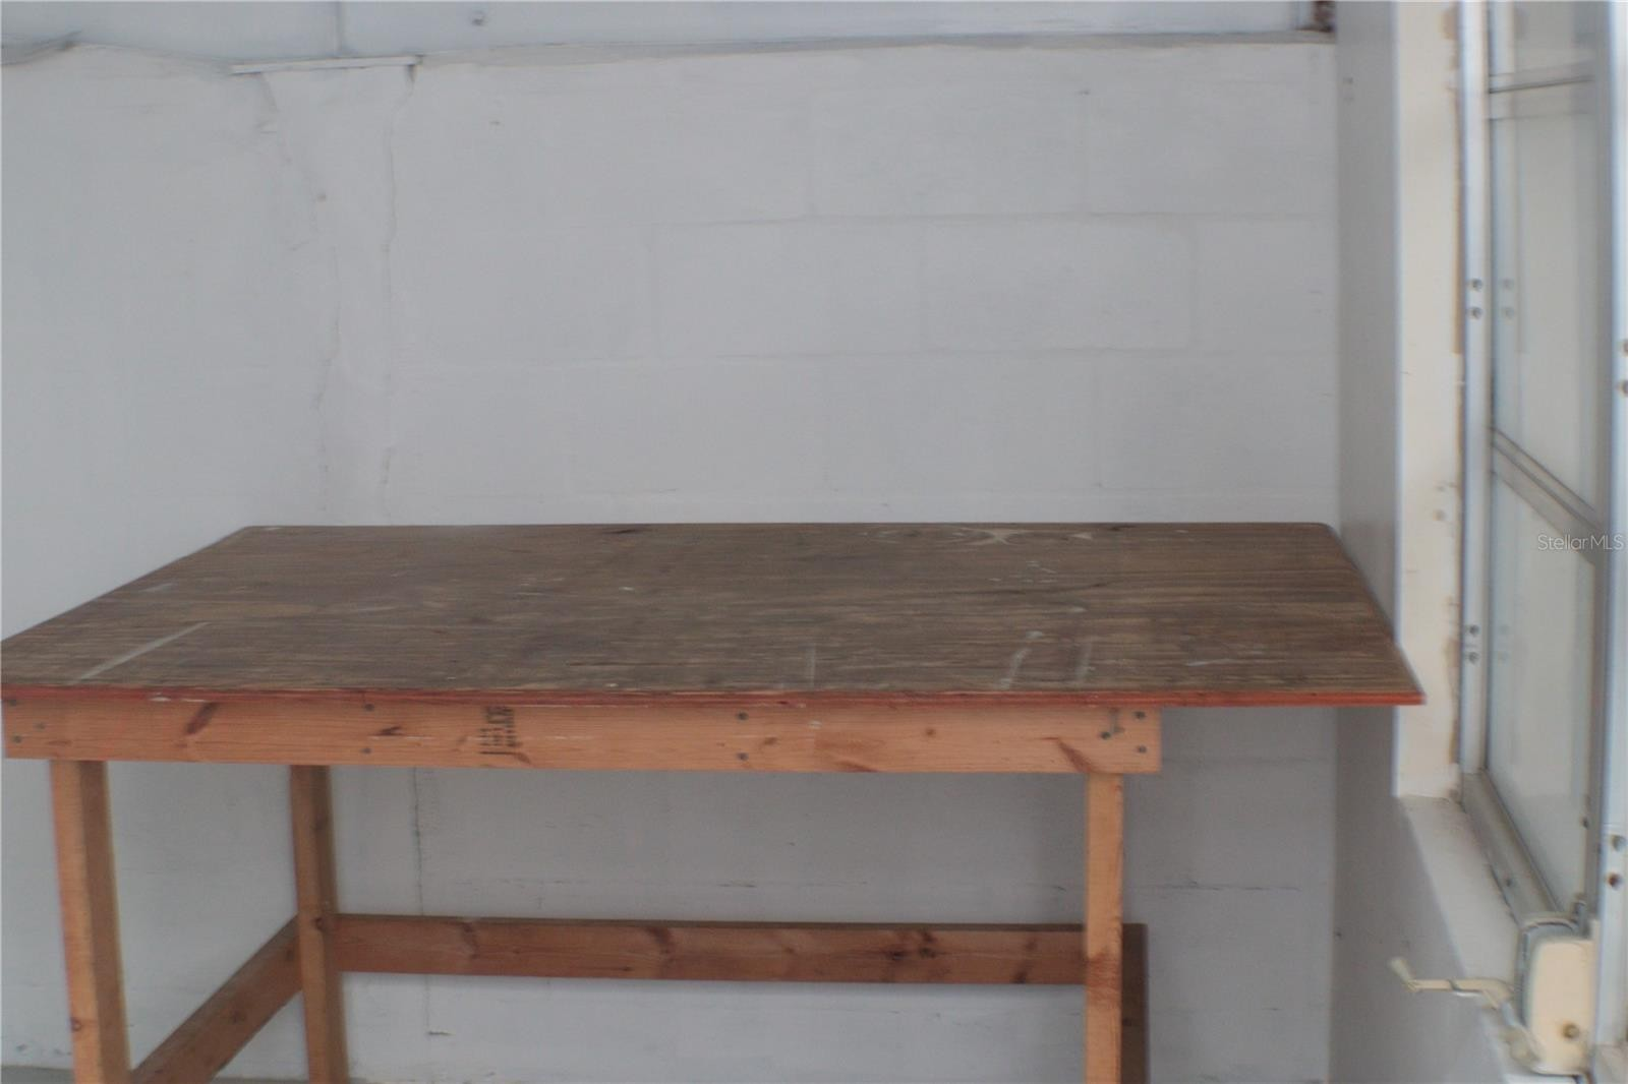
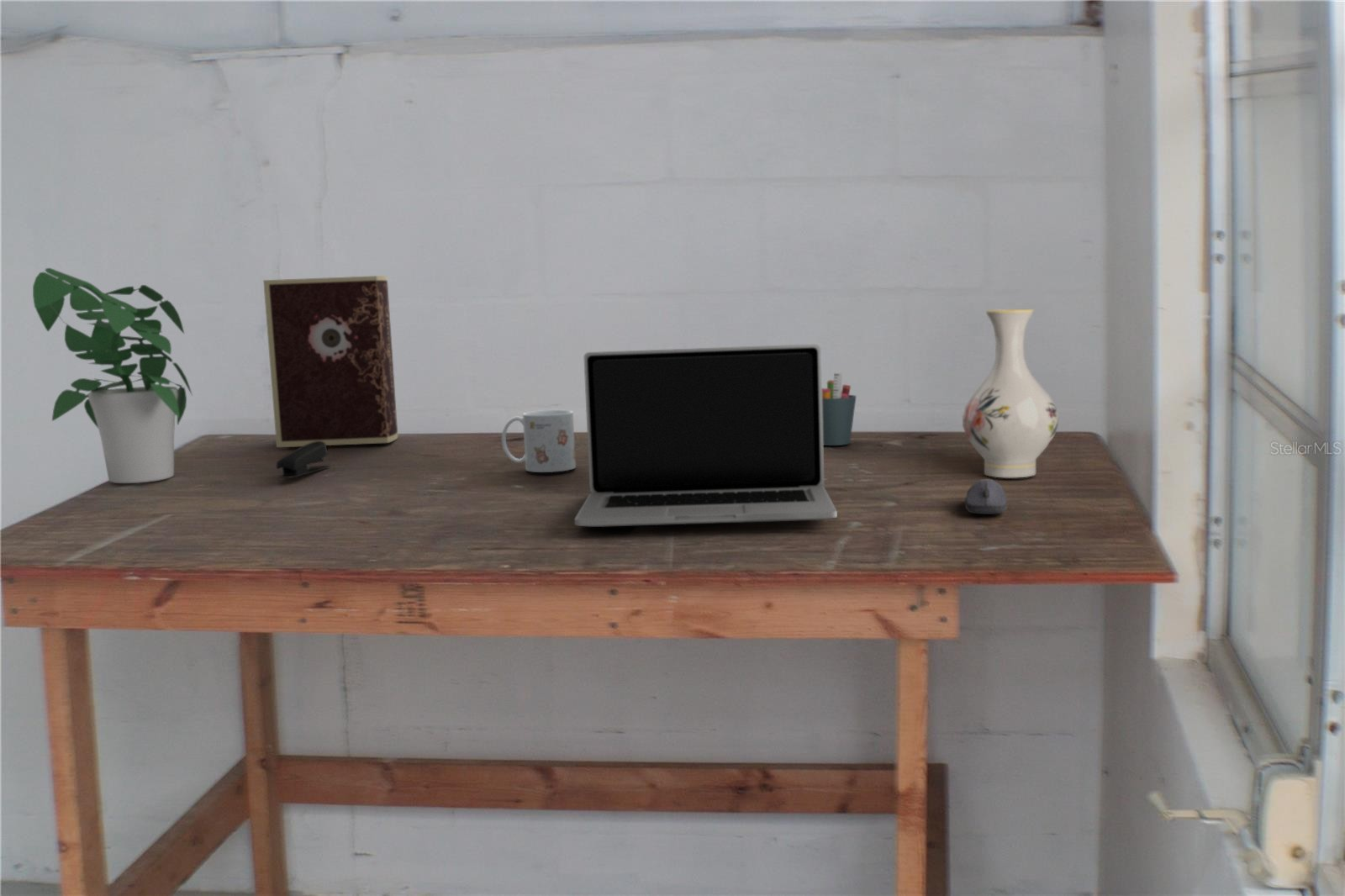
+ vase [962,308,1059,478]
+ stapler [275,441,330,479]
+ book [262,275,398,448]
+ laptop [574,343,838,528]
+ potted plant [32,267,193,484]
+ computer mouse [964,478,1009,515]
+ pen holder [822,372,857,446]
+ mug [501,409,577,473]
